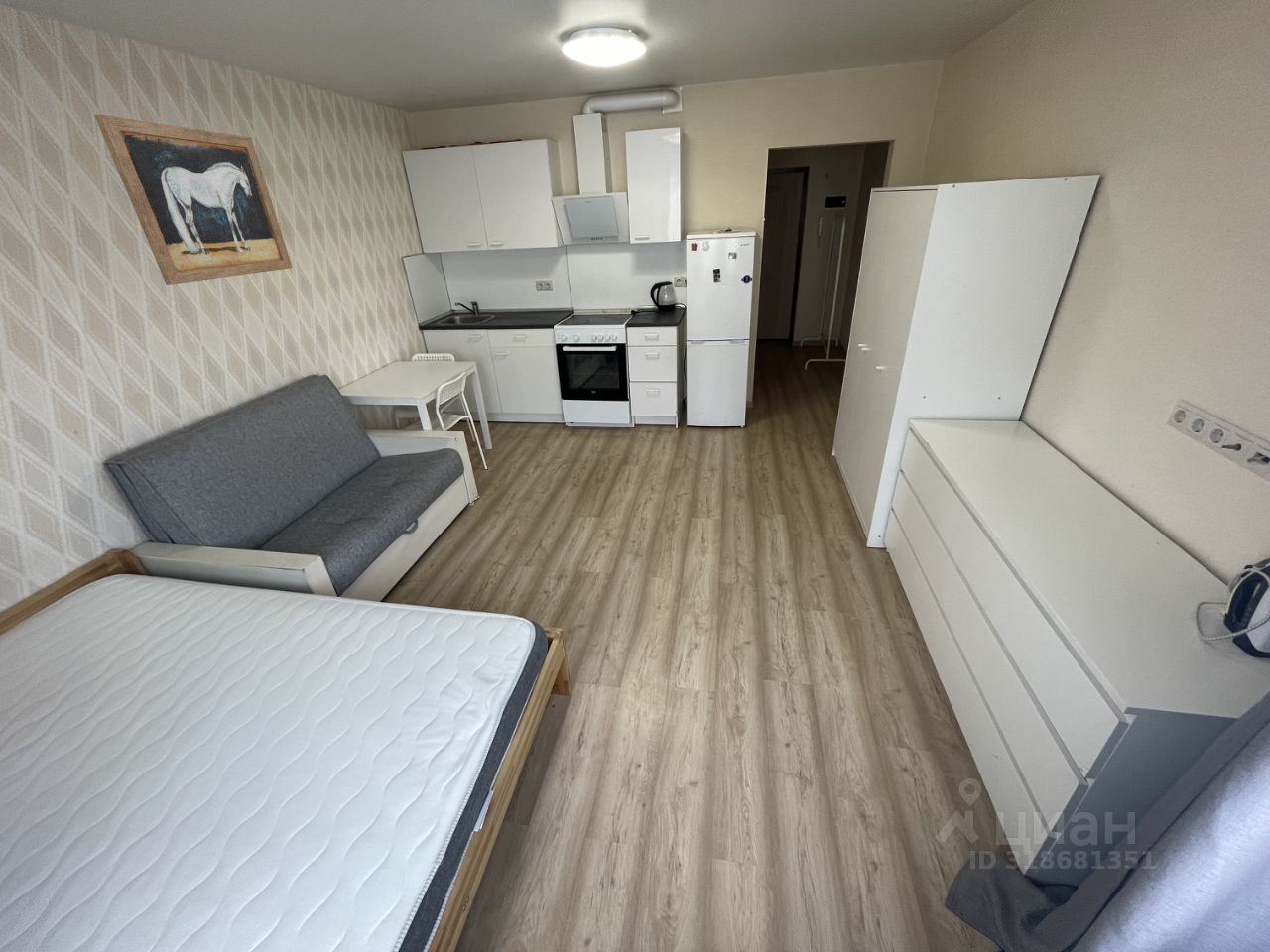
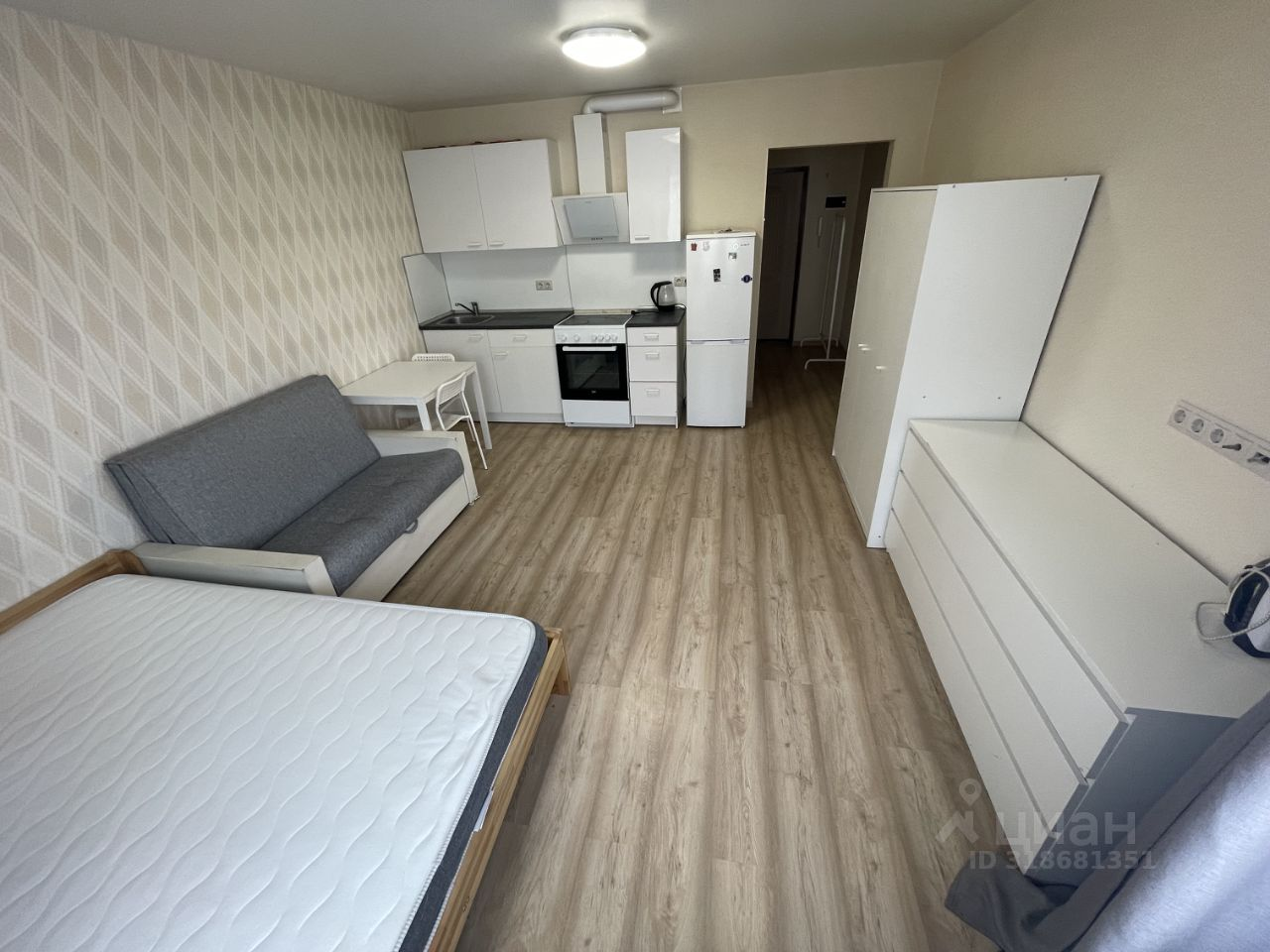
- wall art [93,113,294,286]
